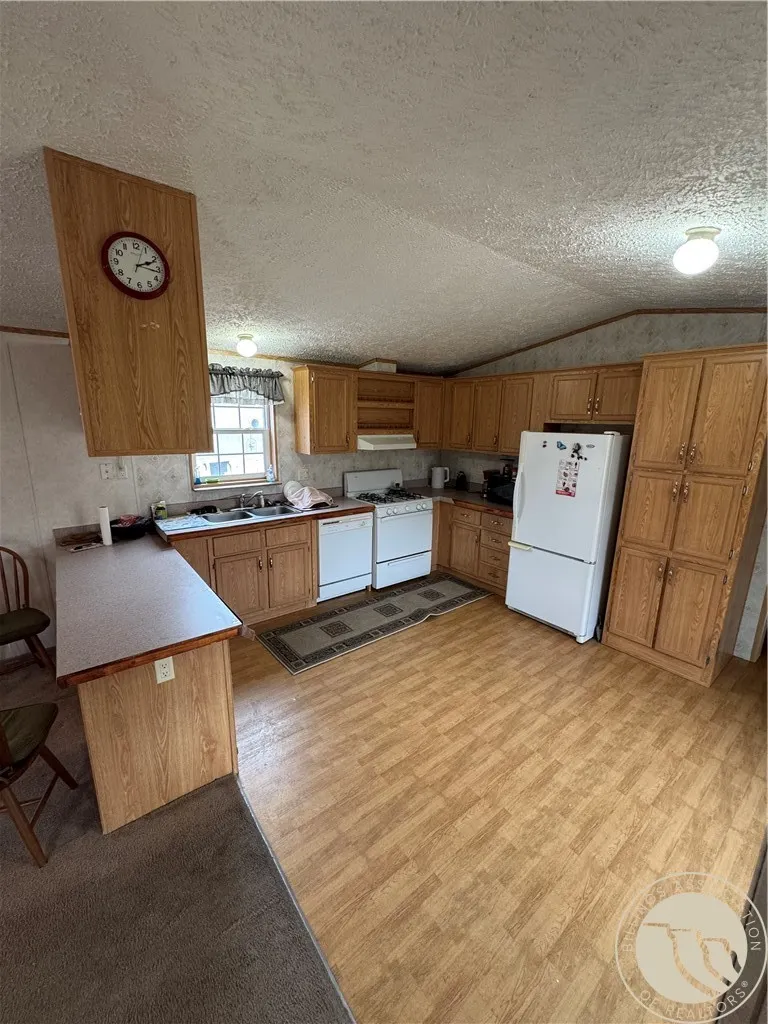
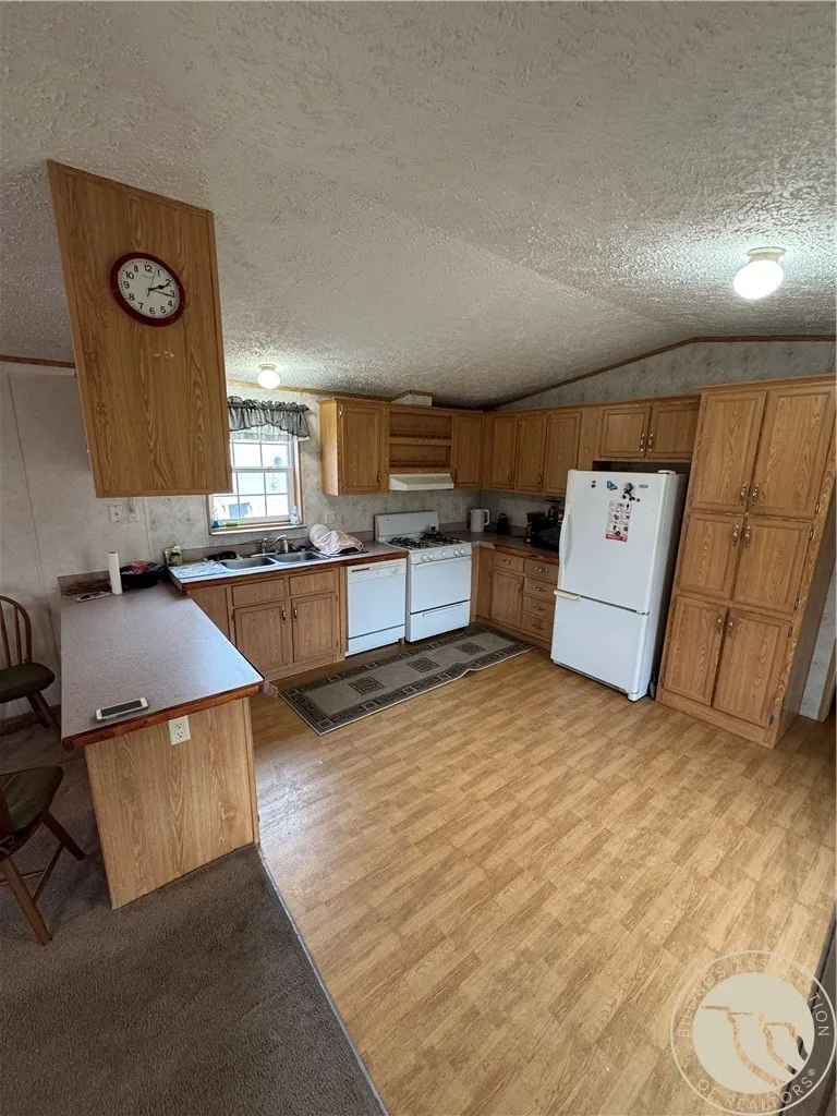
+ cell phone [94,696,150,723]
